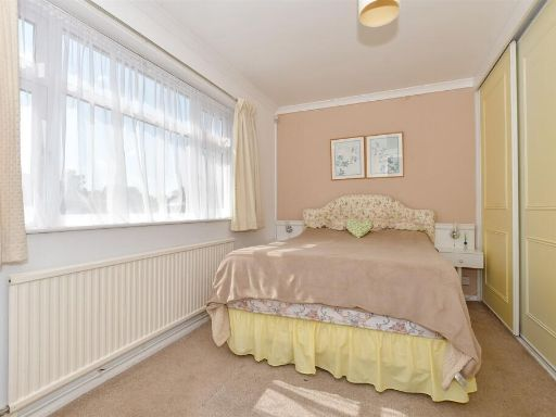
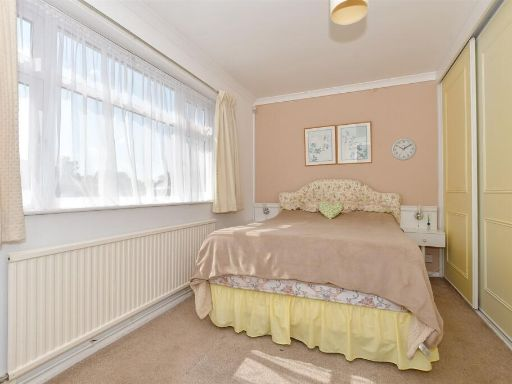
+ wall clock [390,137,417,161]
